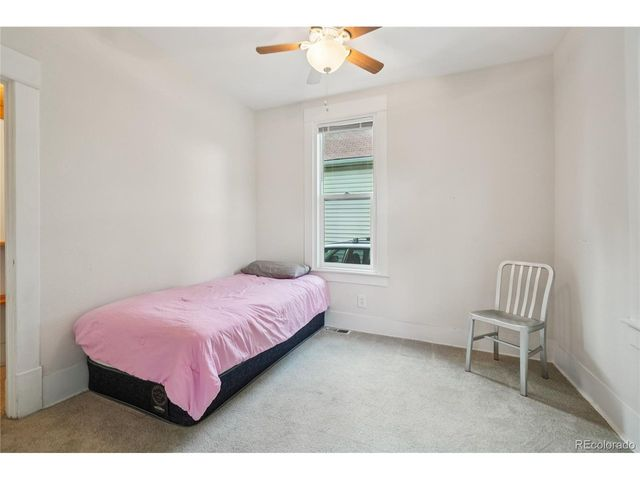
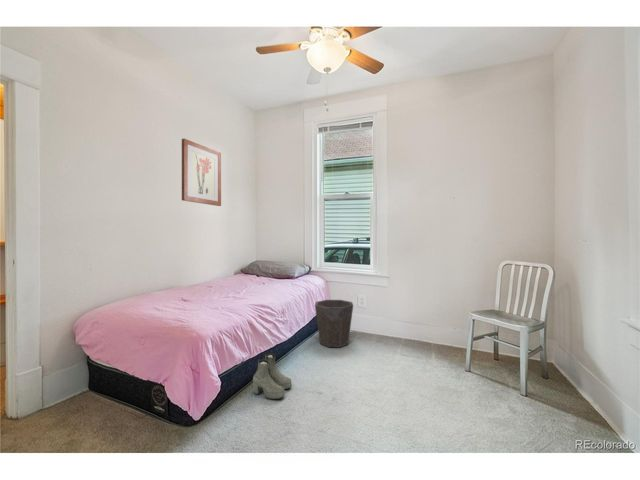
+ wall art [181,138,222,207]
+ waste bin [314,299,354,348]
+ boots [252,352,293,400]
